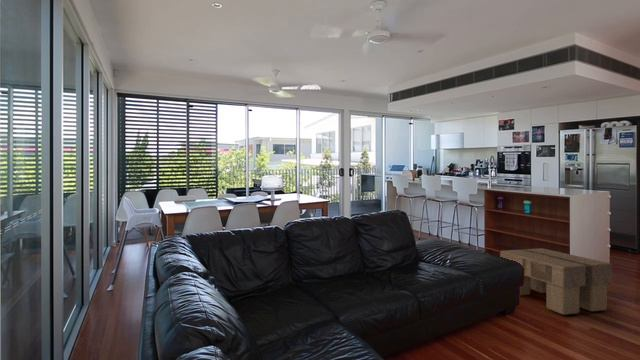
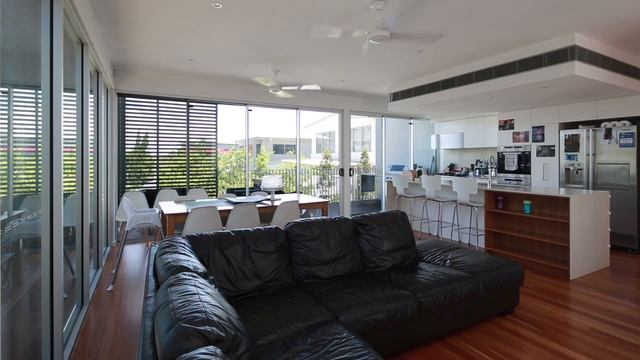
- footstool [499,247,613,316]
